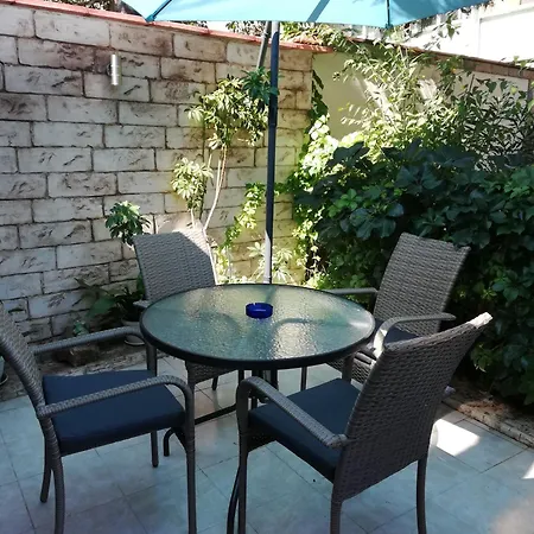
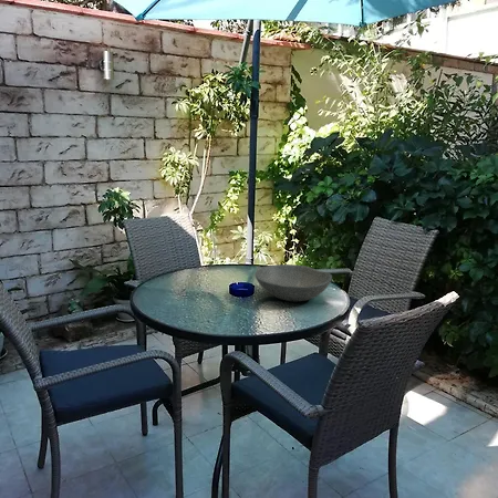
+ bowl [253,263,333,302]
